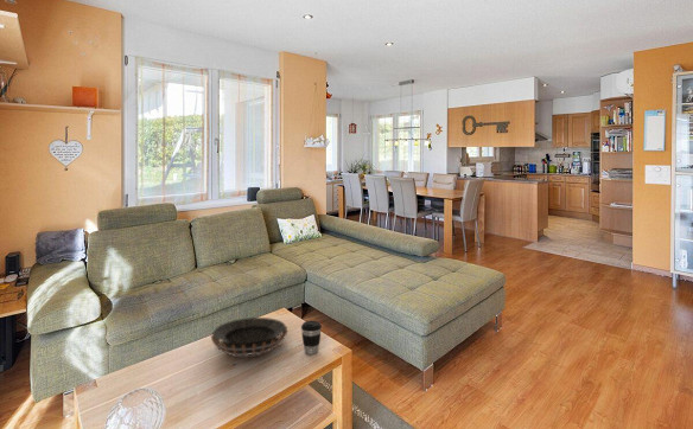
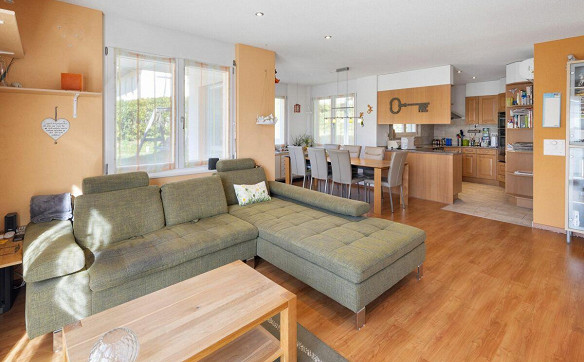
- coffee cup [300,320,323,356]
- decorative bowl [210,316,288,358]
